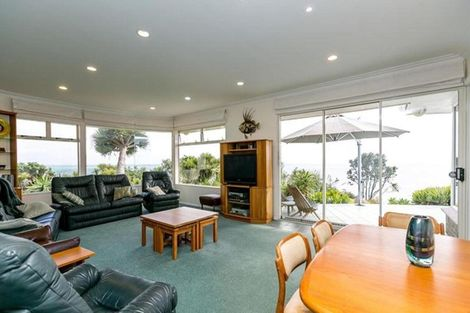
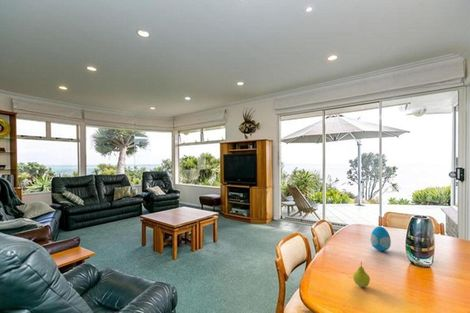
+ decorative egg [370,226,392,252]
+ fruit [352,261,371,288]
